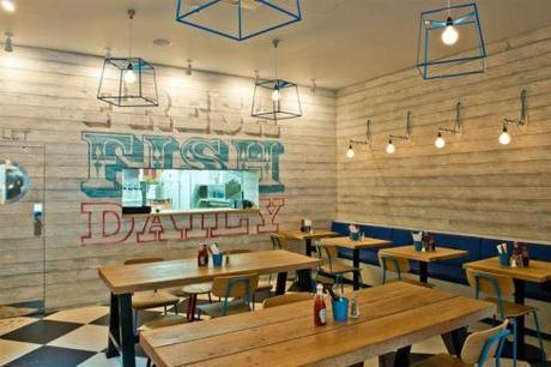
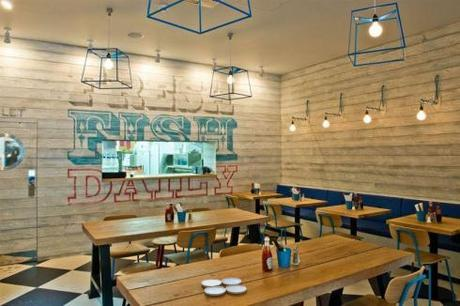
+ drink coaster [201,277,247,297]
